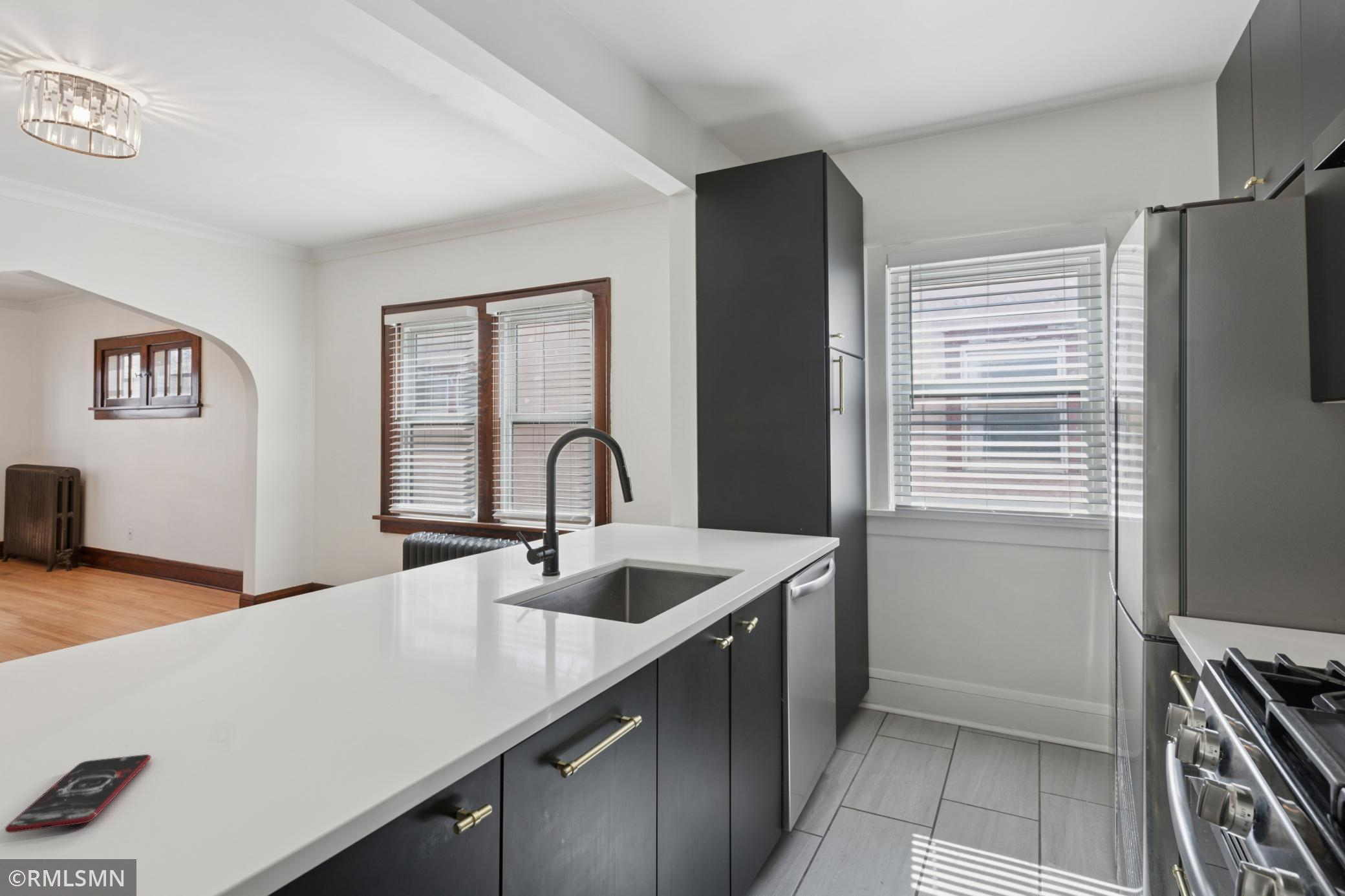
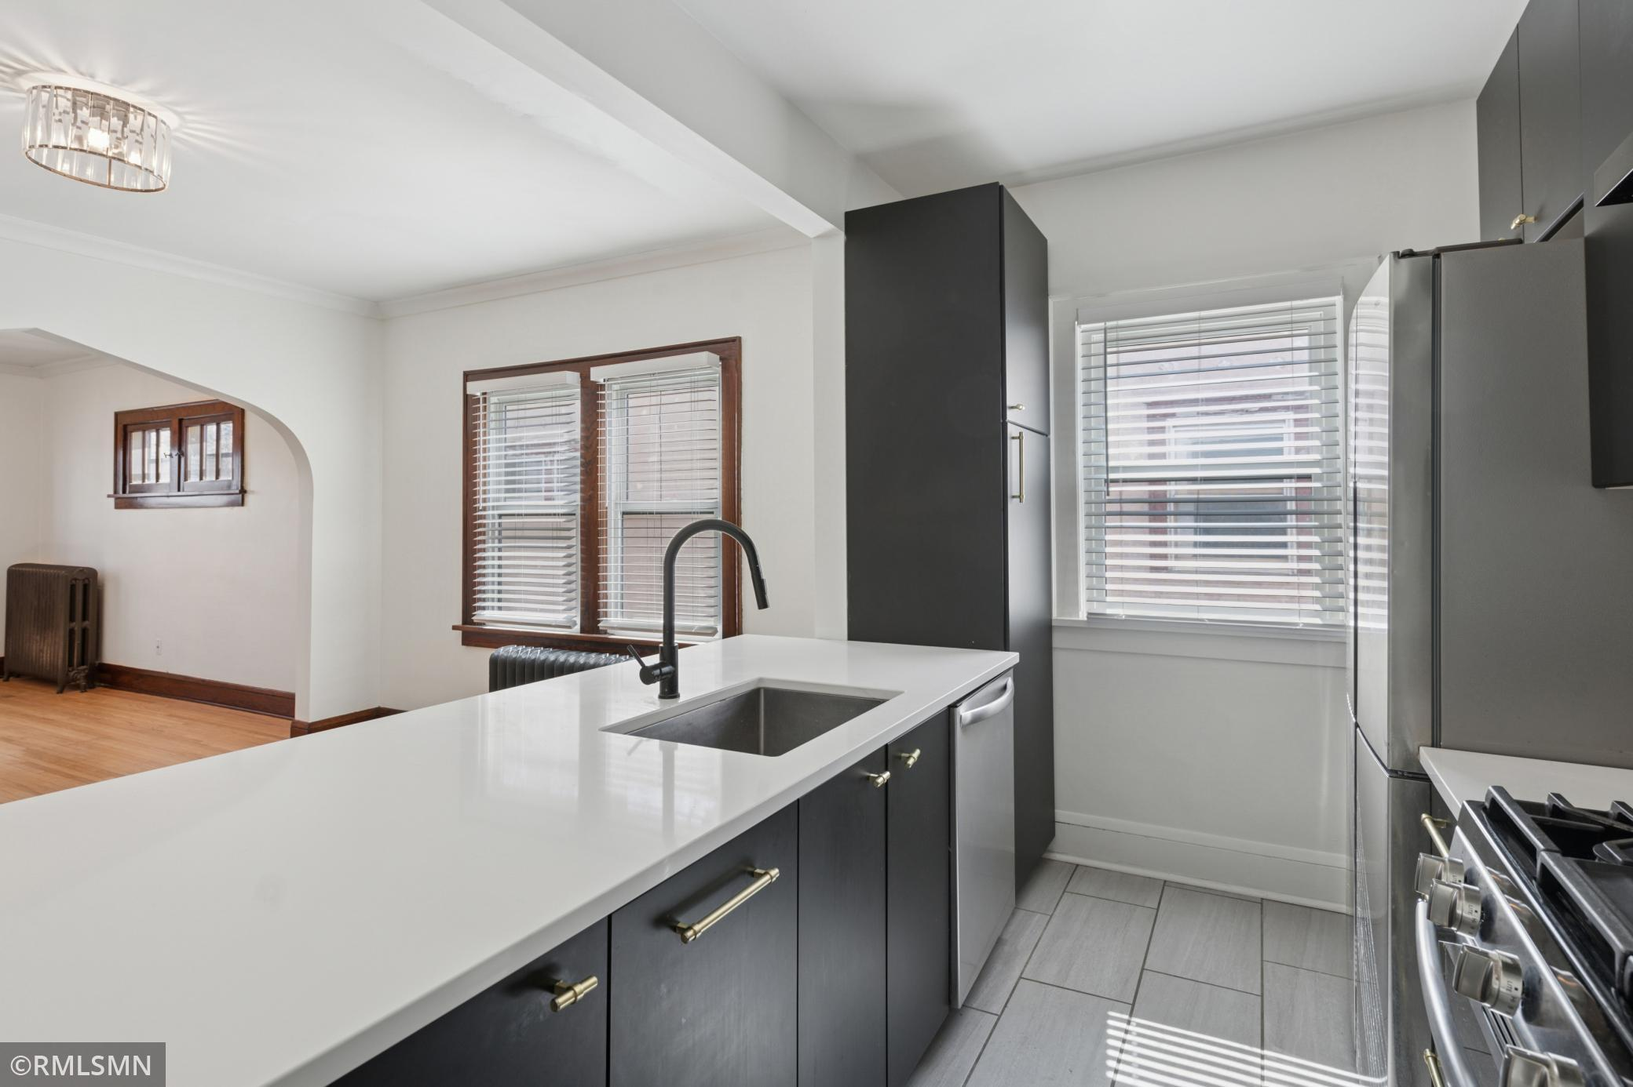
- smartphone [5,754,152,833]
